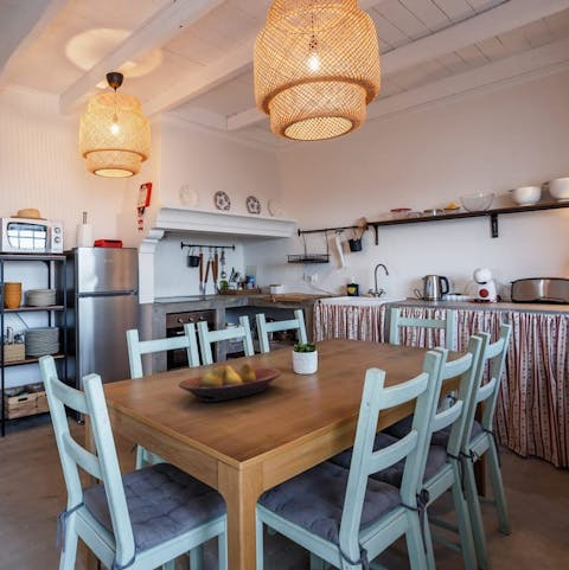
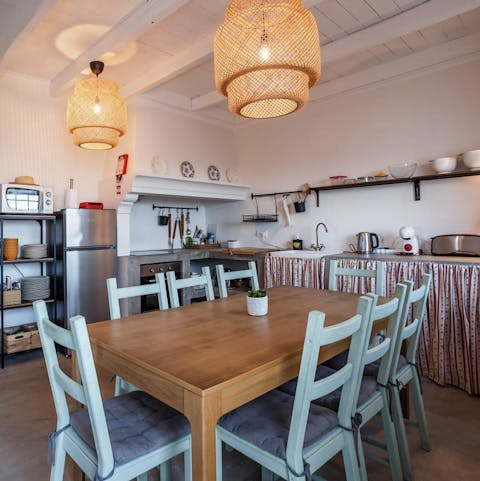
- fruit bowl [177,361,282,403]
